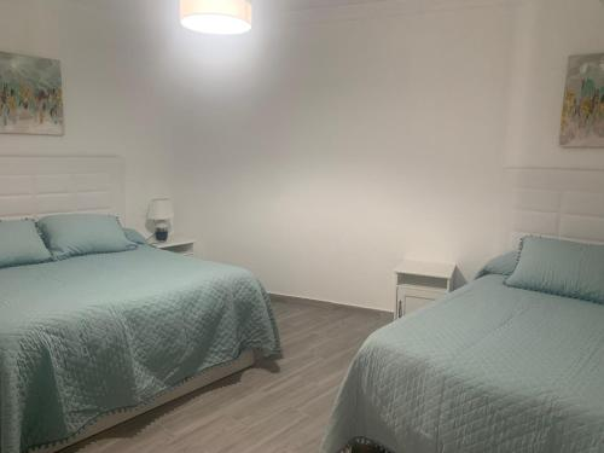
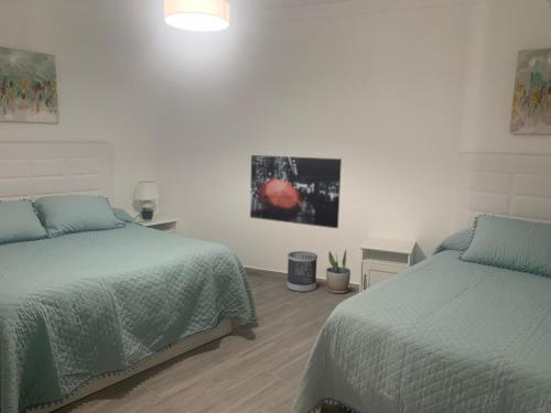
+ potted plant [325,248,352,294]
+ wall art [249,154,343,229]
+ wastebasket [285,250,318,293]
